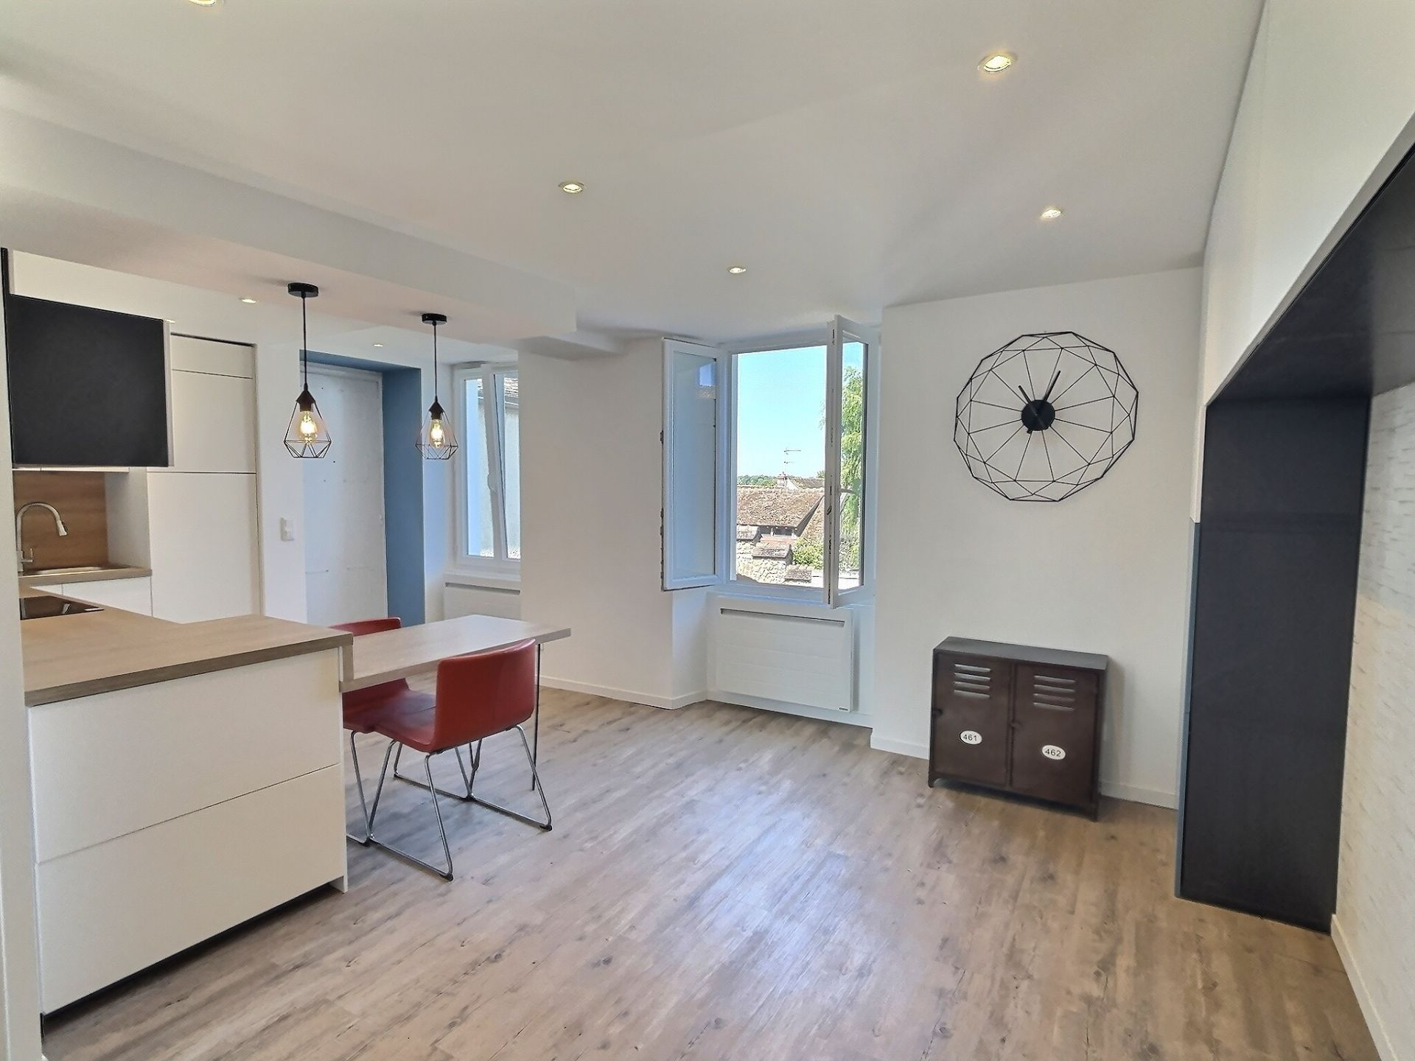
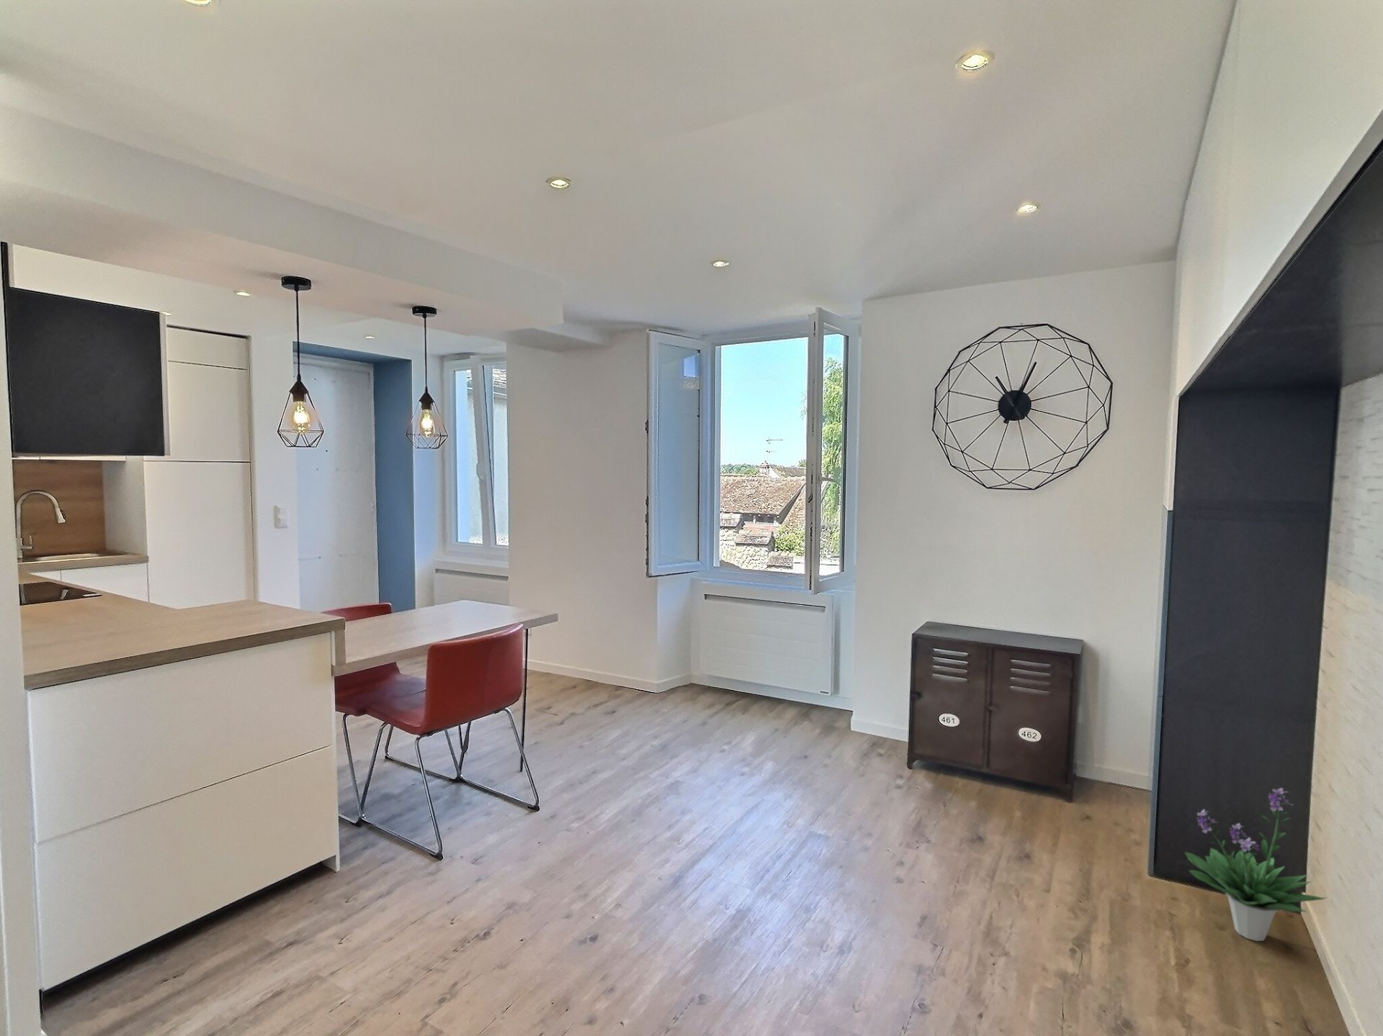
+ potted plant [1184,788,1326,941]
